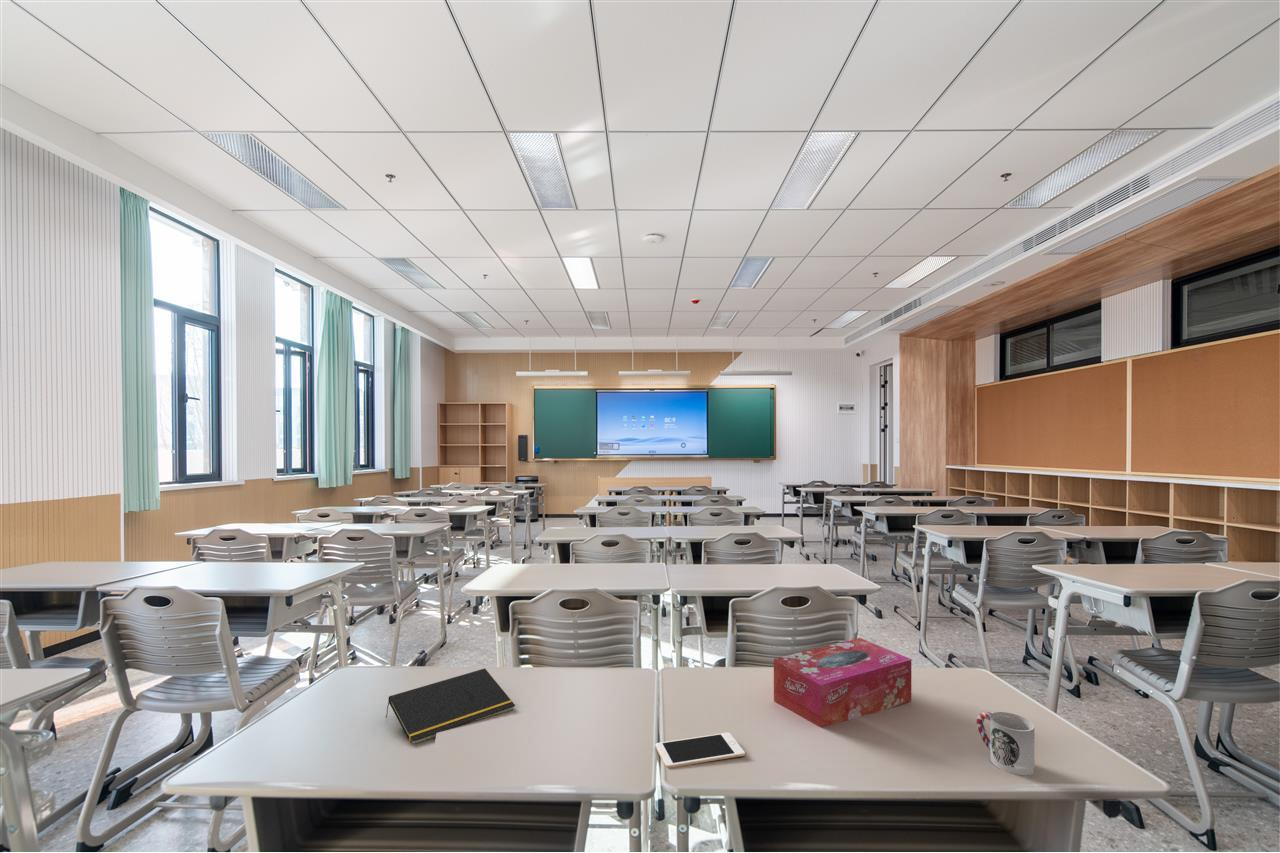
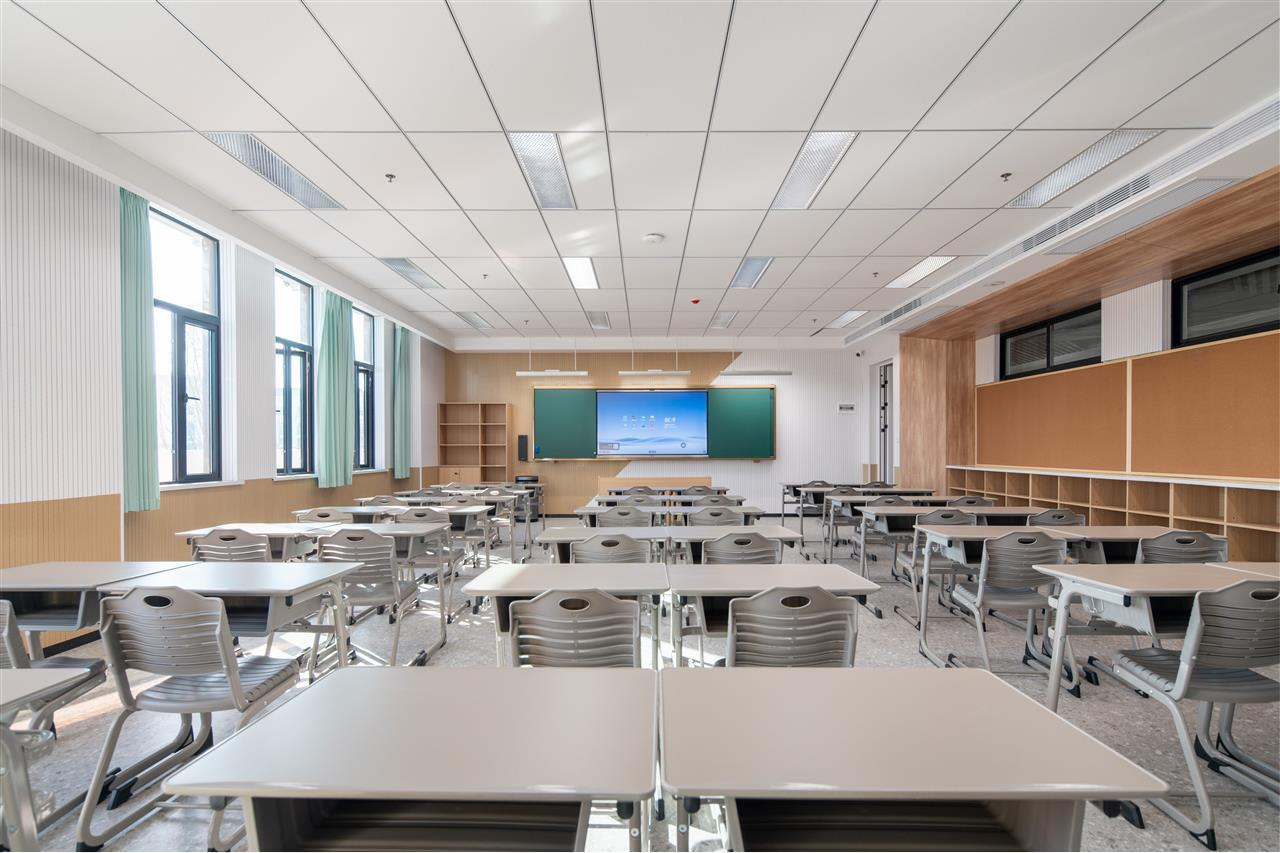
- tissue box [773,637,912,728]
- cup [976,711,1036,776]
- cell phone [654,732,746,769]
- notepad [385,667,516,744]
